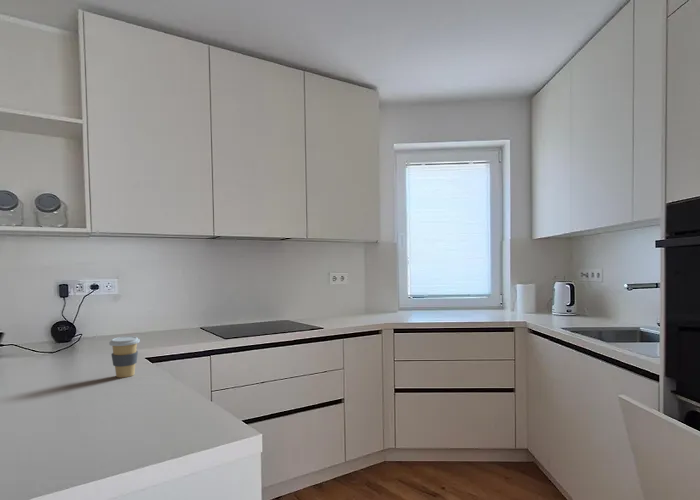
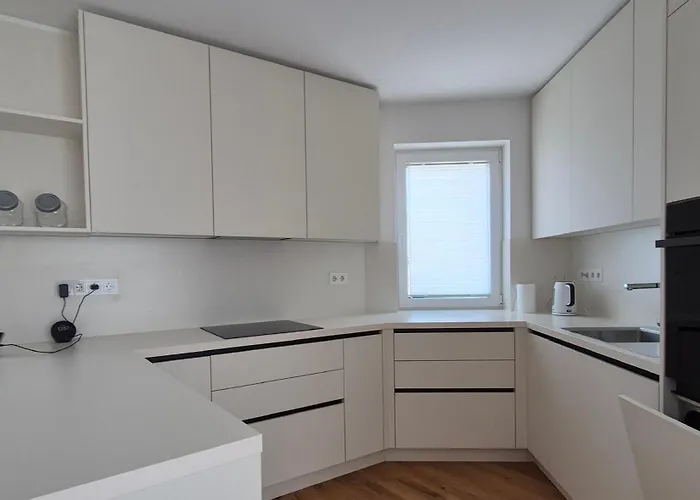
- coffee cup [108,335,141,379]
